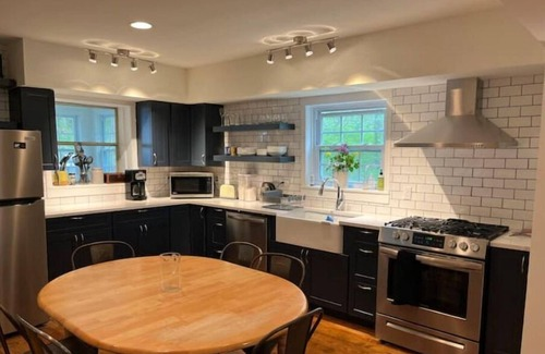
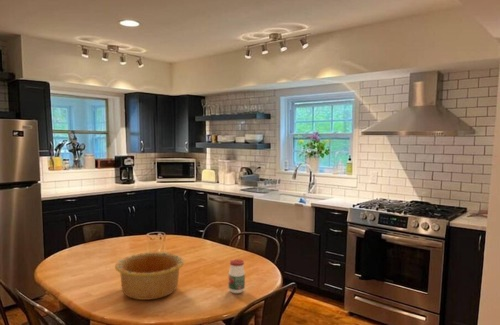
+ bowl [114,251,185,301]
+ jar [227,258,246,294]
